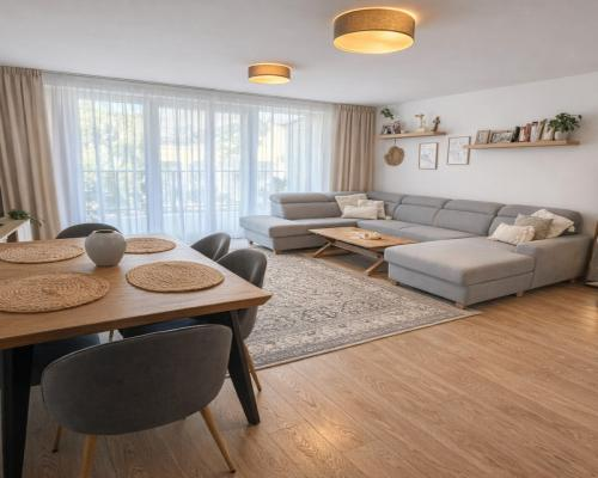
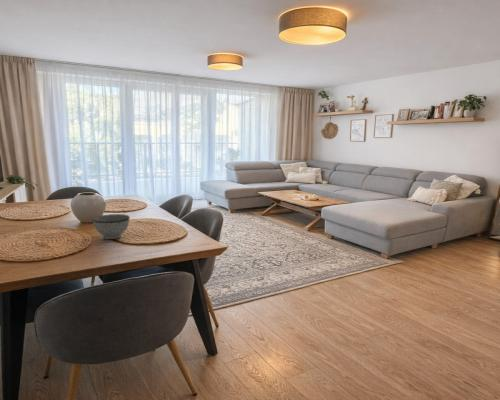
+ bowl [92,213,131,240]
